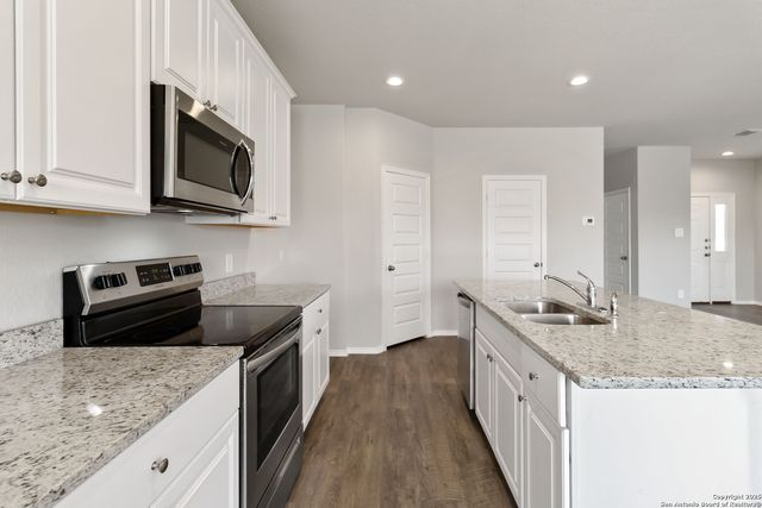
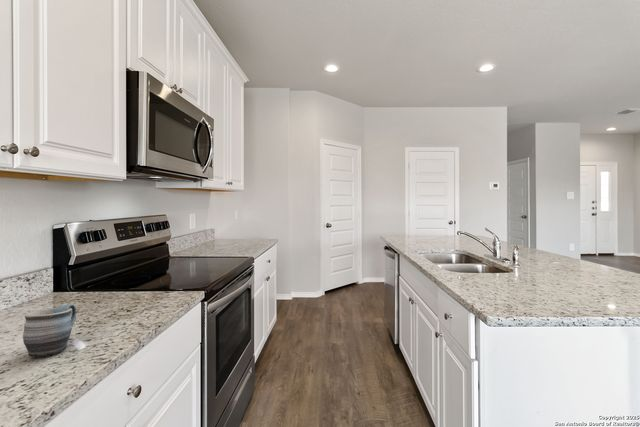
+ mug [22,303,77,357]
